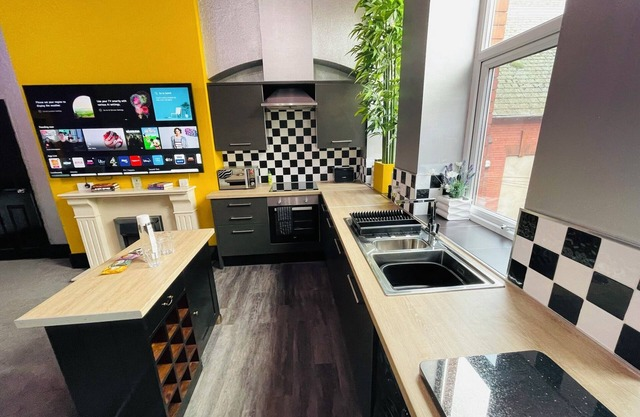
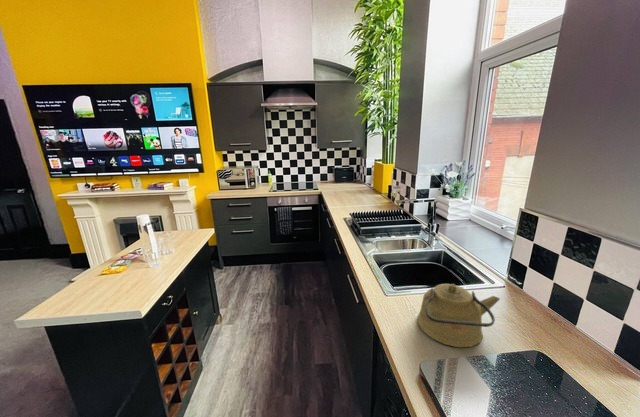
+ kettle [417,283,501,348]
